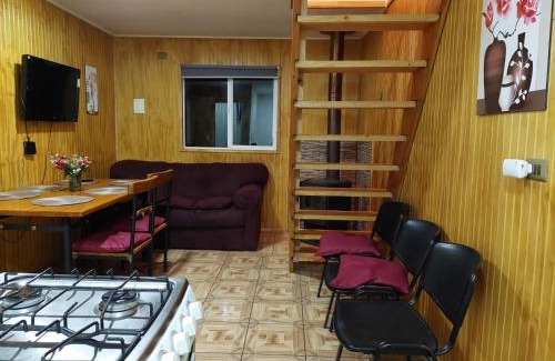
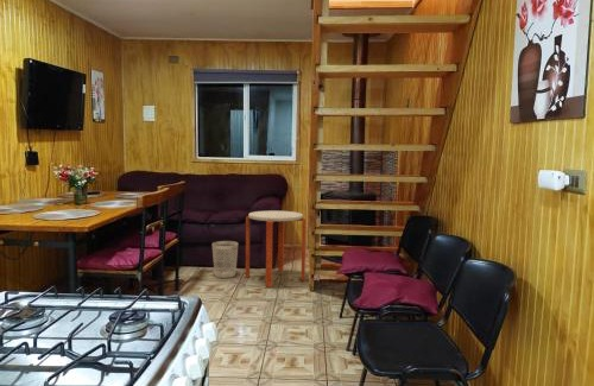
+ side table [245,209,308,289]
+ wastebasket [211,240,239,279]
